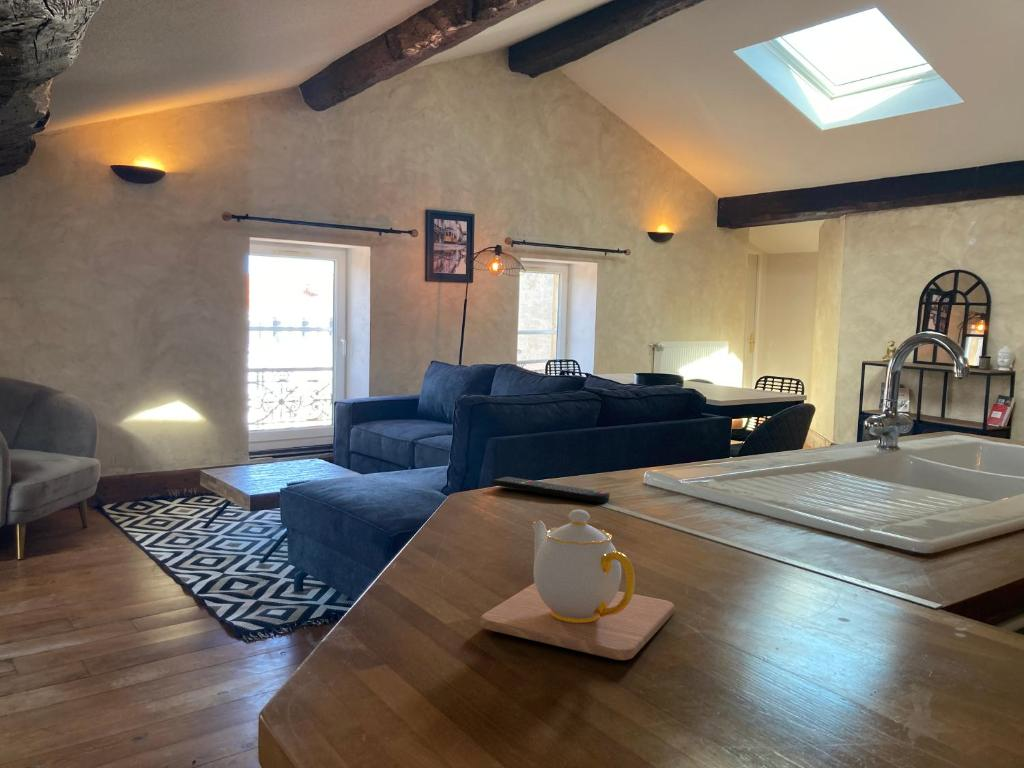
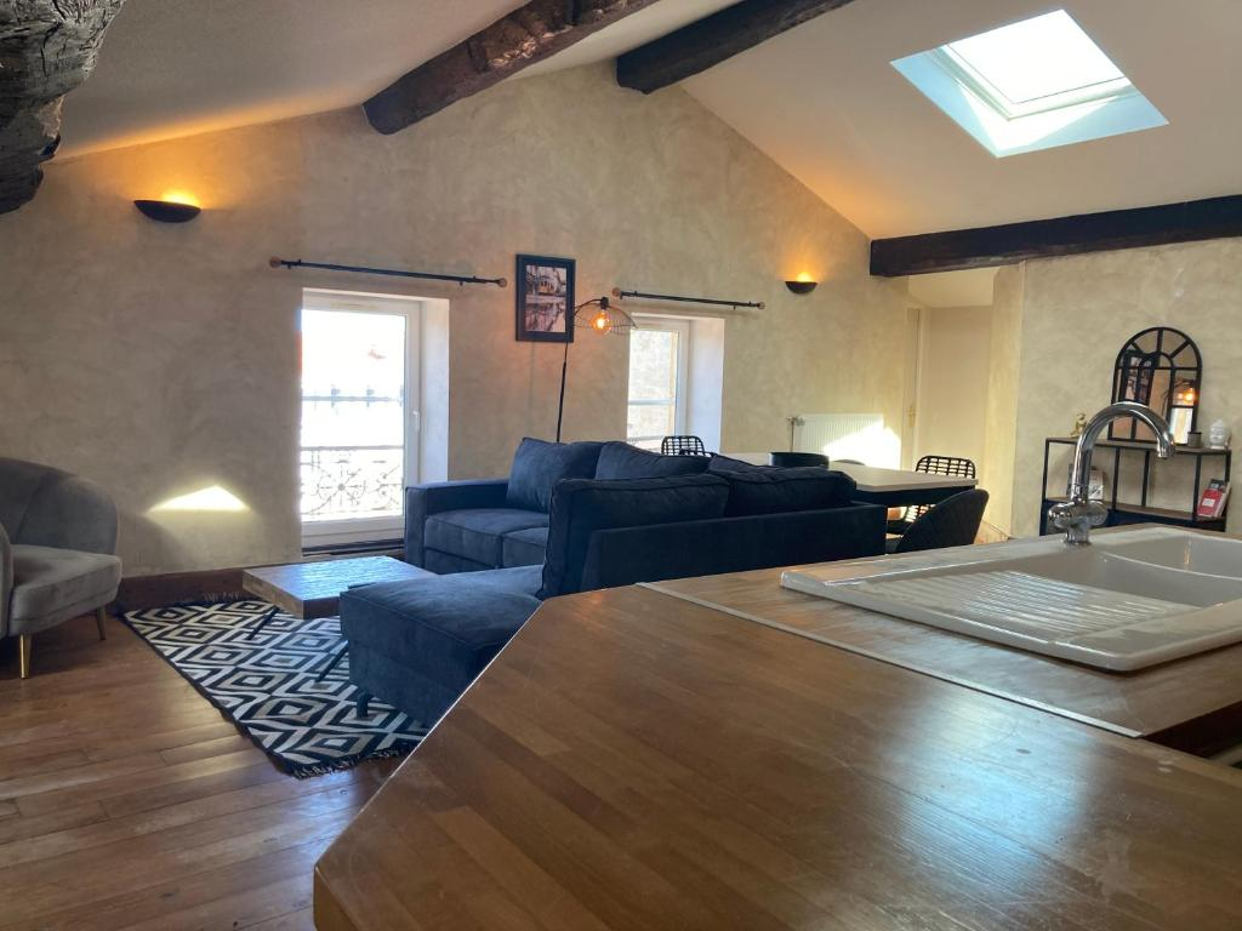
- remote control [491,476,611,504]
- teapot [480,509,675,661]
